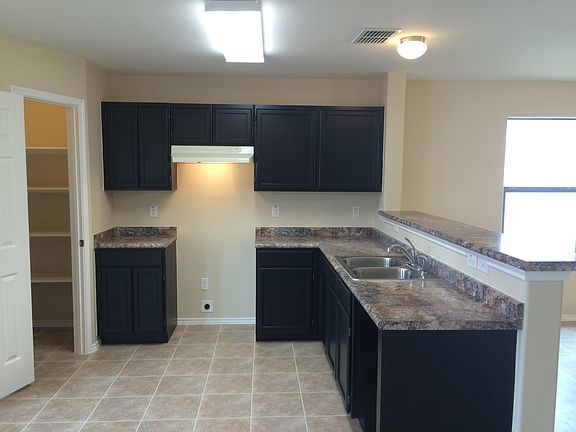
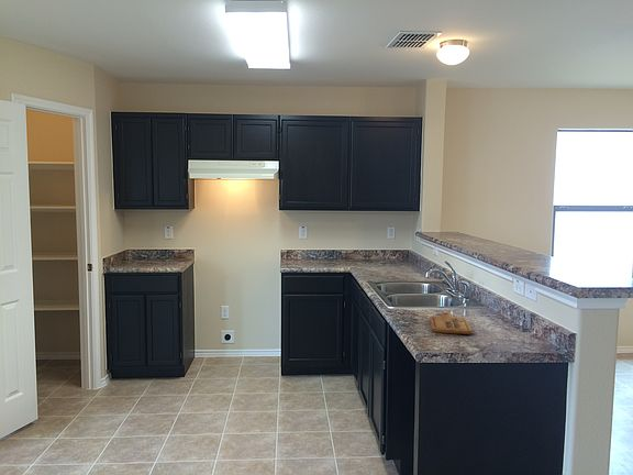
+ cutting board [429,311,473,335]
